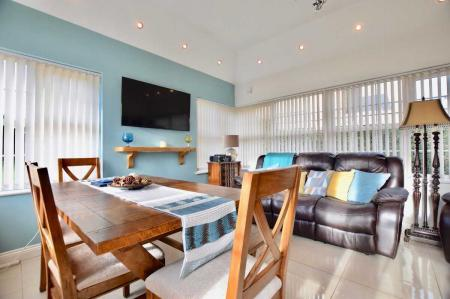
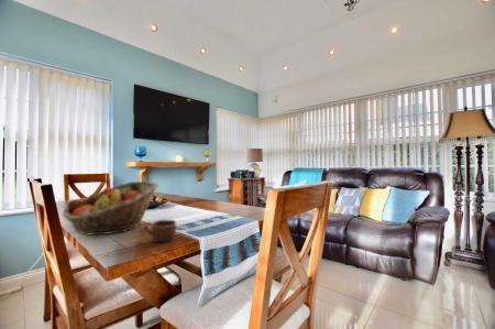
+ mug [143,219,177,243]
+ fruit basket [62,180,160,235]
